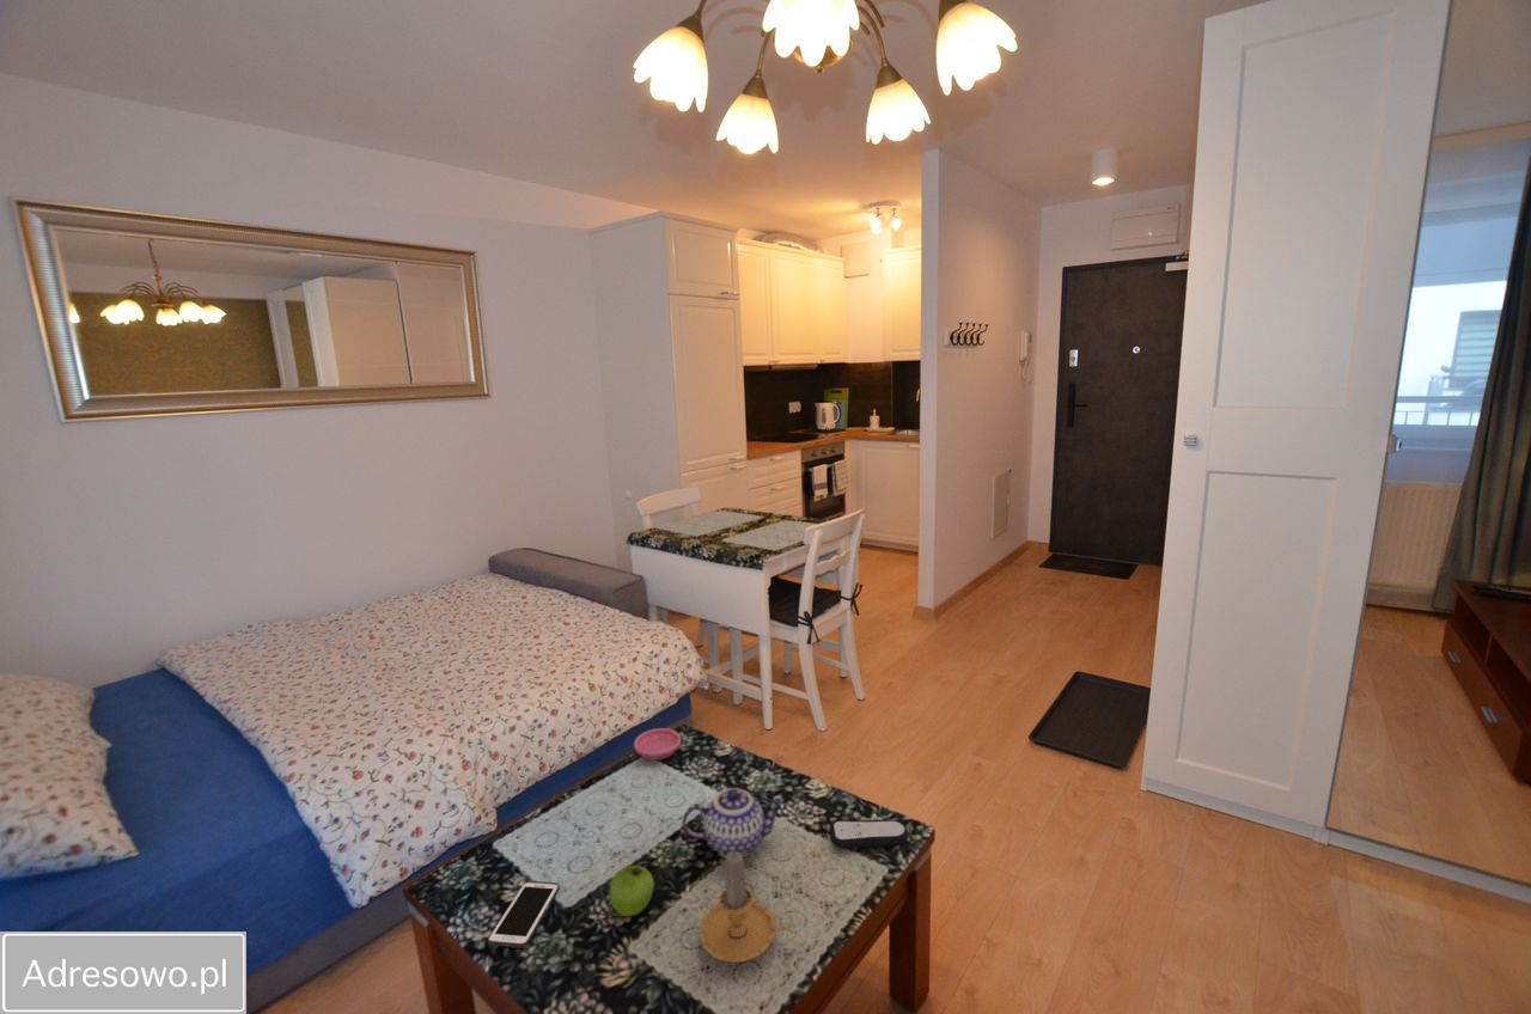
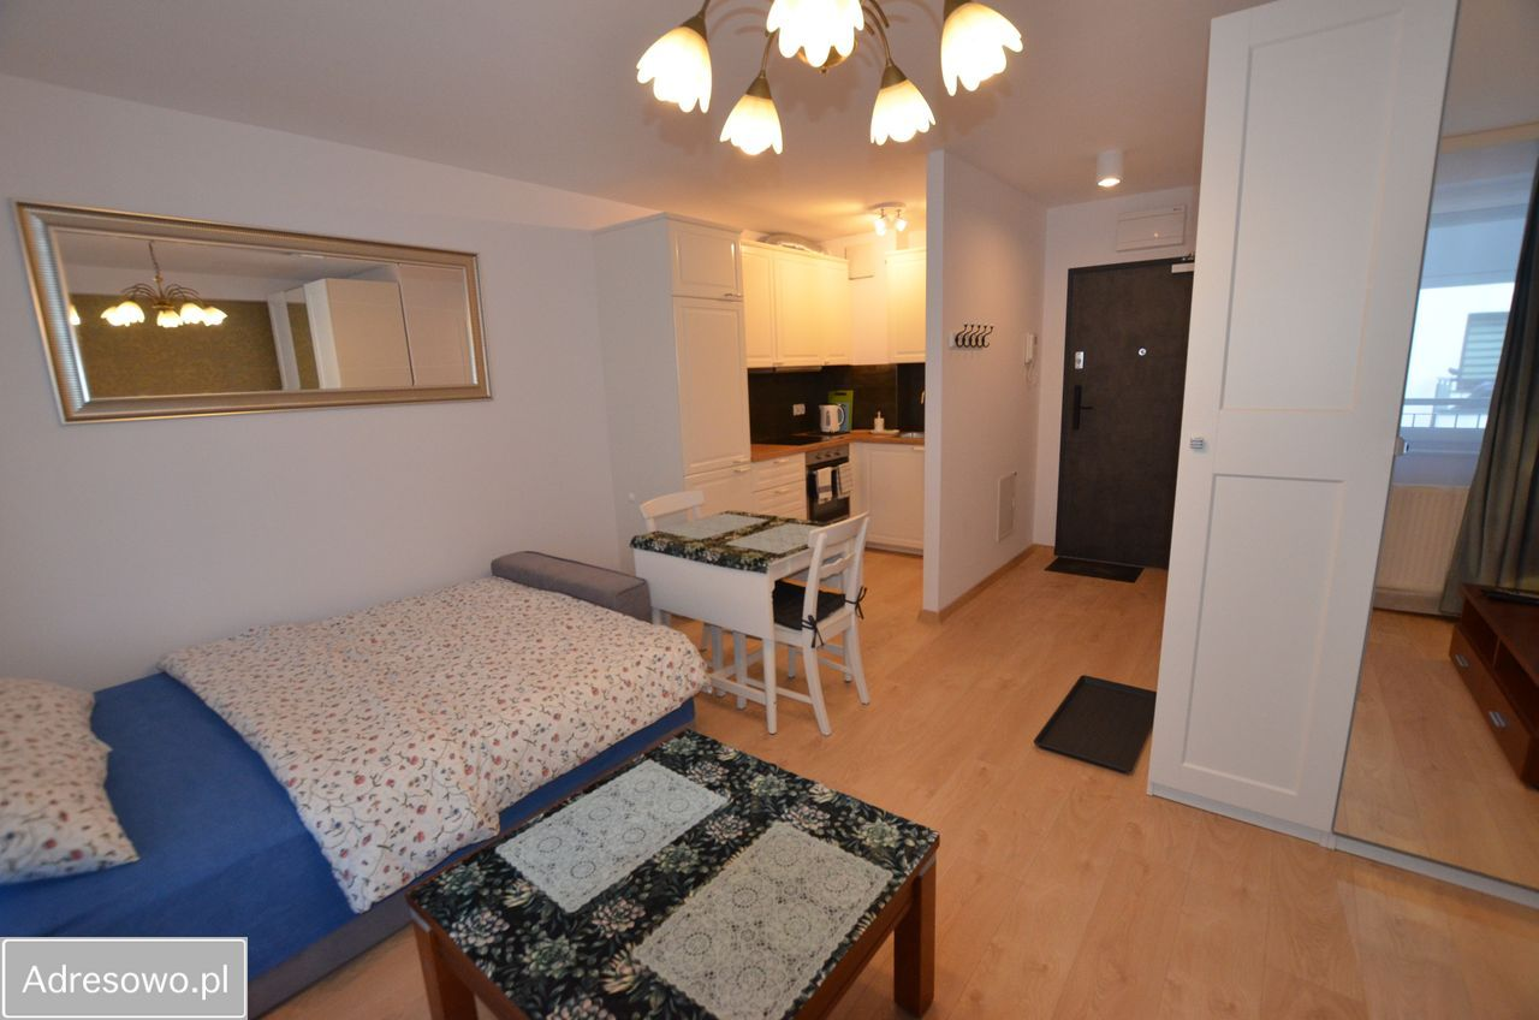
- fruit [608,865,655,917]
- saucer [633,727,682,762]
- candle [699,851,794,964]
- remote control [829,818,910,850]
- teapot [681,787,786,859]
- cell phone [487,880,561,949]
